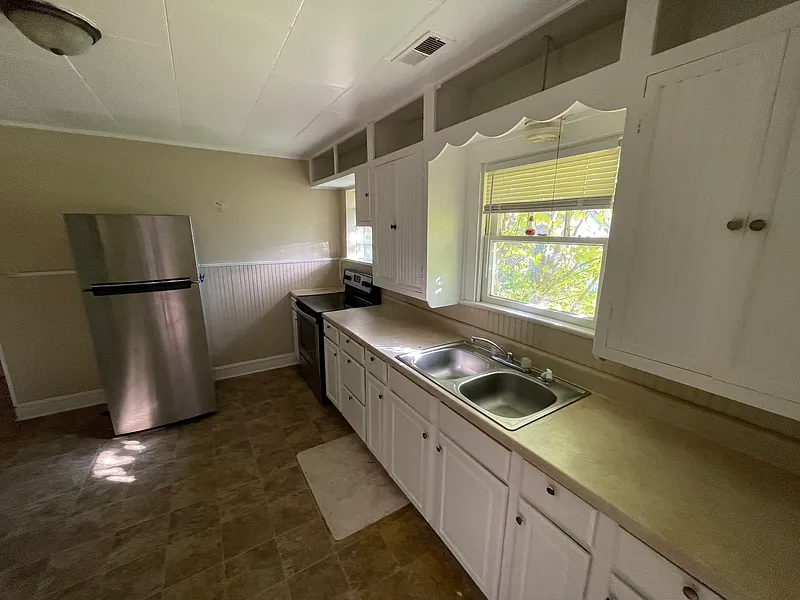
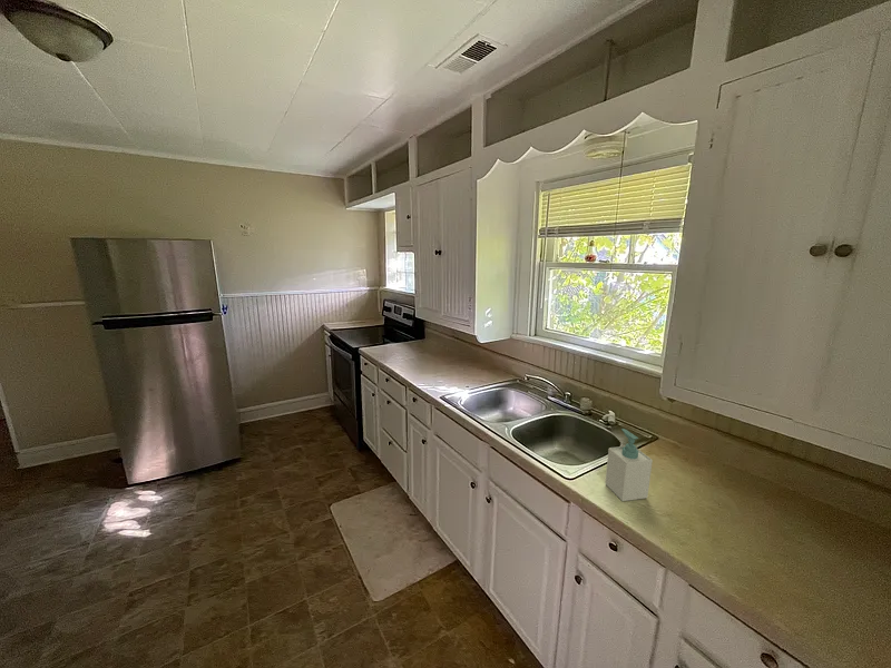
+ soap bottle [605,428,654,502]
